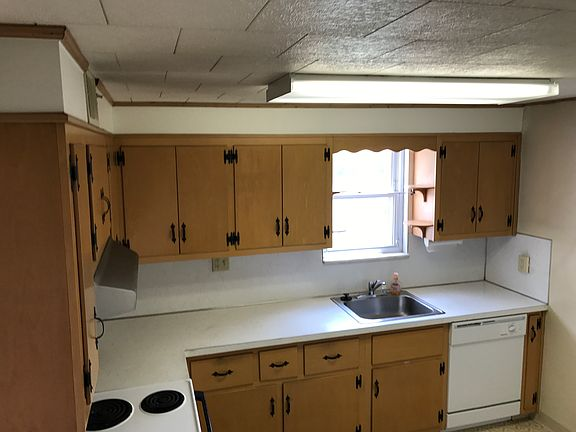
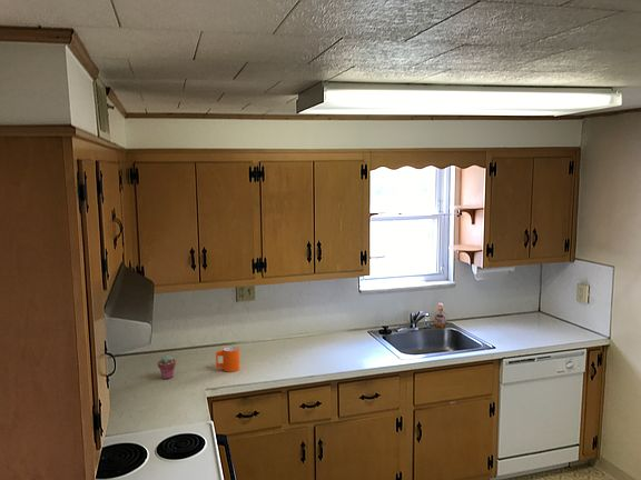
+ mug [215,346,240,373]
+ potted succulent [157,354,177,380]
